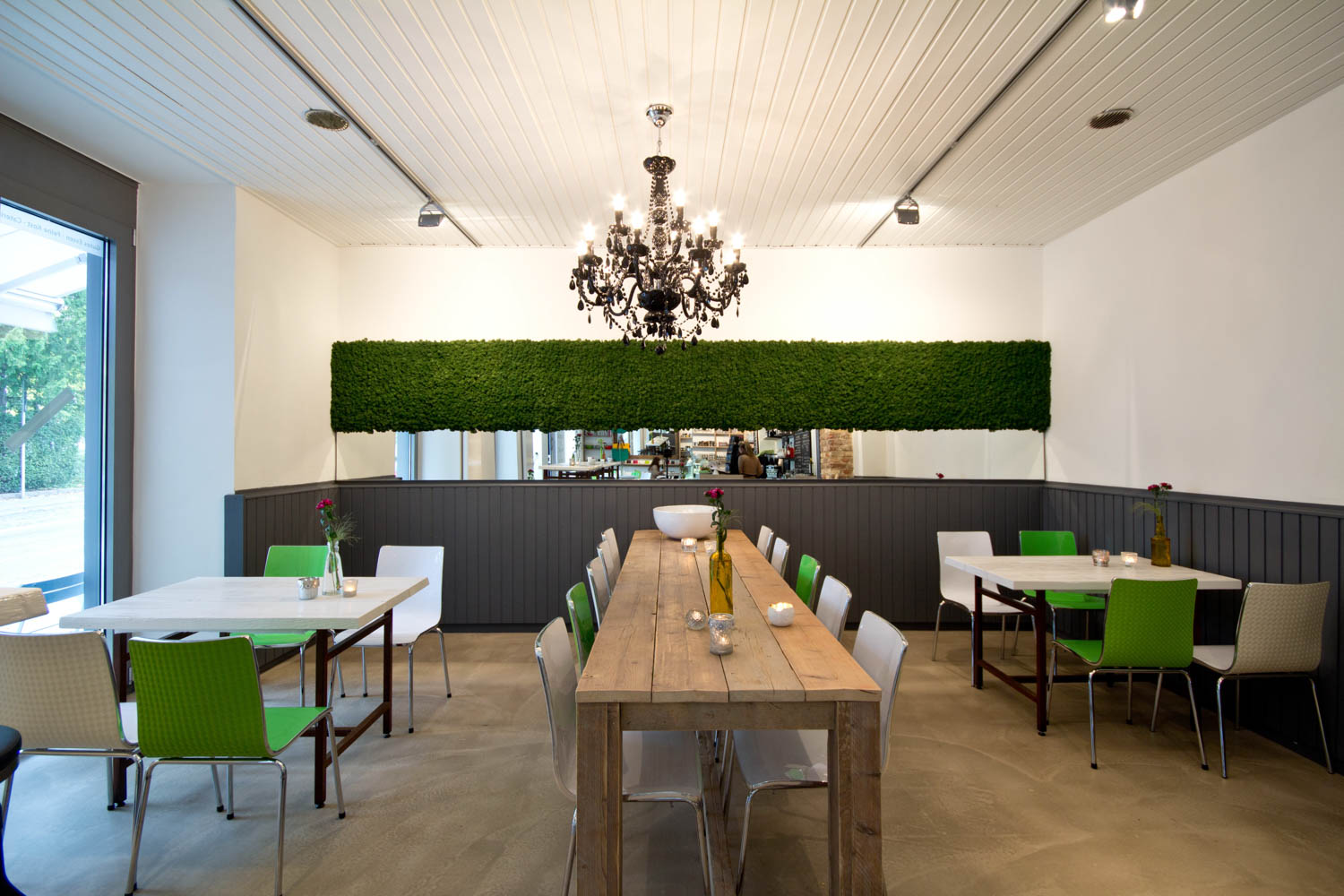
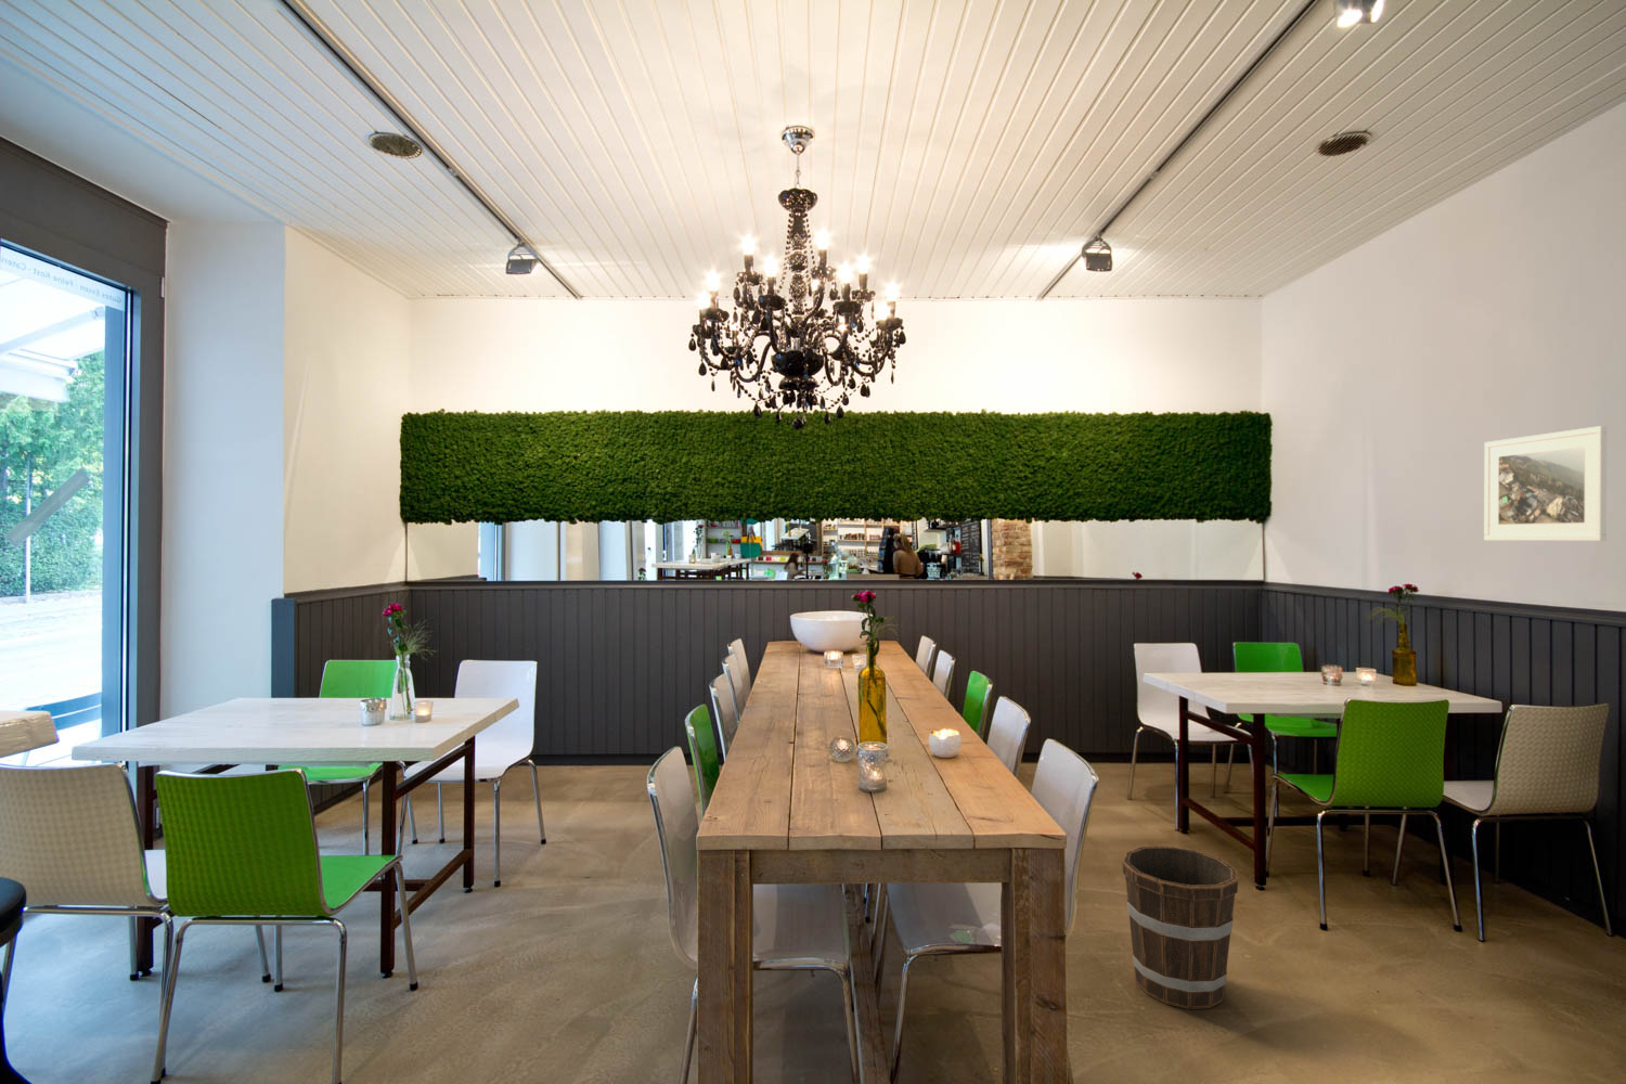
+ bucket [1122,846,1239,1010]
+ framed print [1483,425,1608,542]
